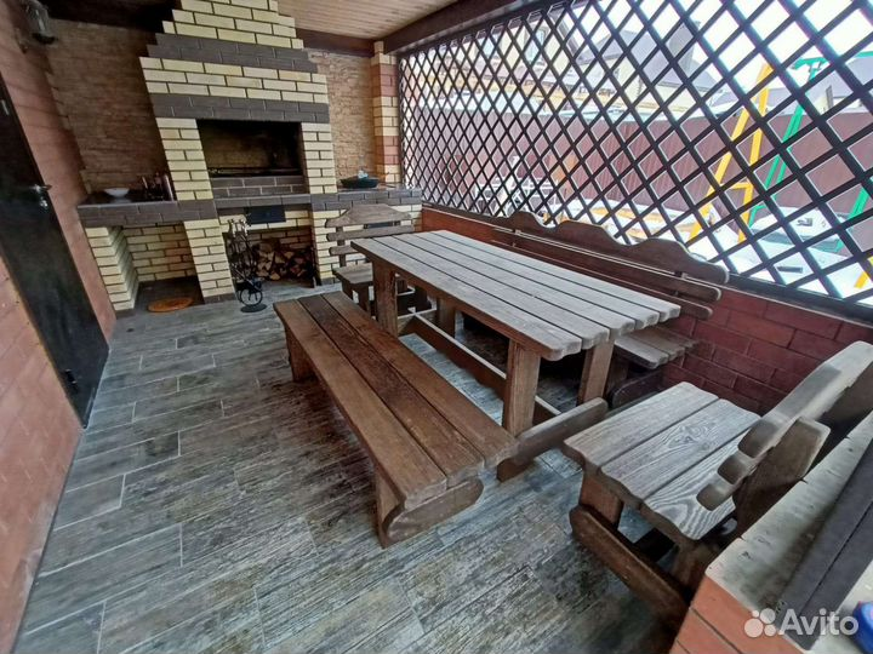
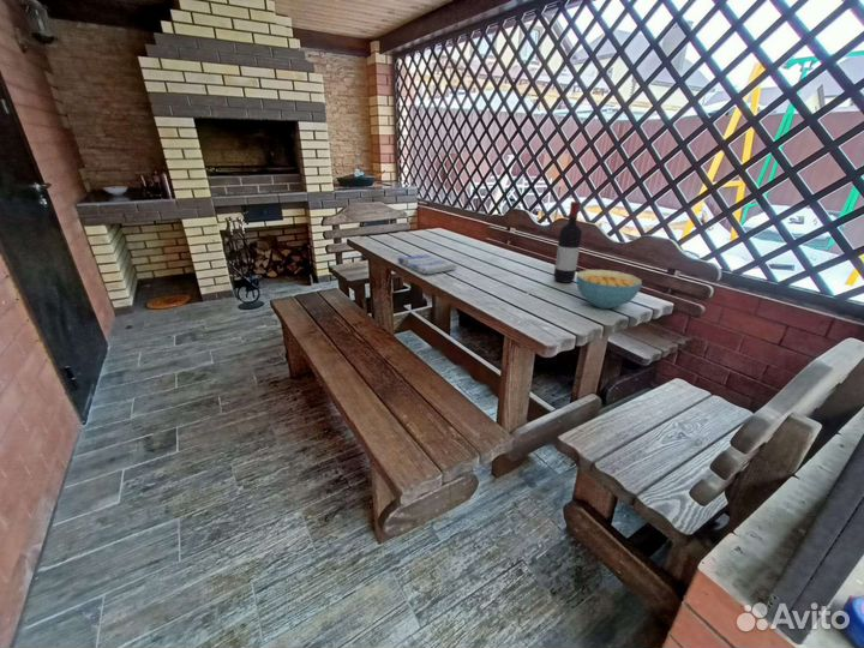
+ cereal bowl [576,269,643,310]
+ wine bottle [553,200,583,284]
+ dish towel [397,253,458,275]
